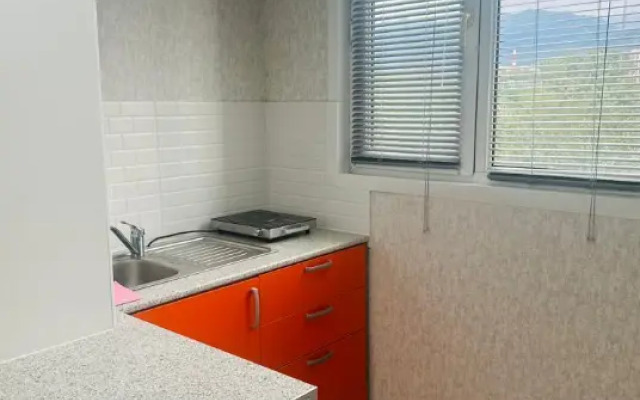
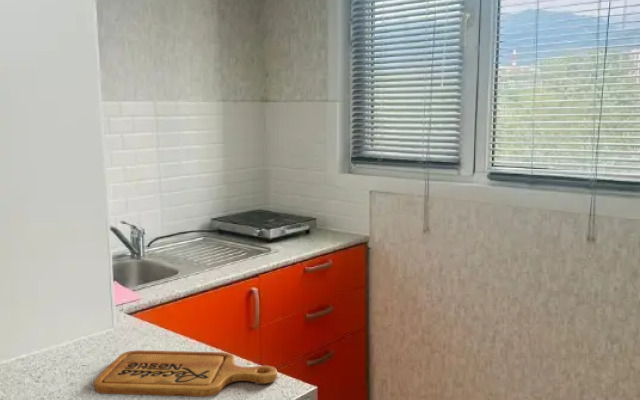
+ cutting board [93,349,278,398]
